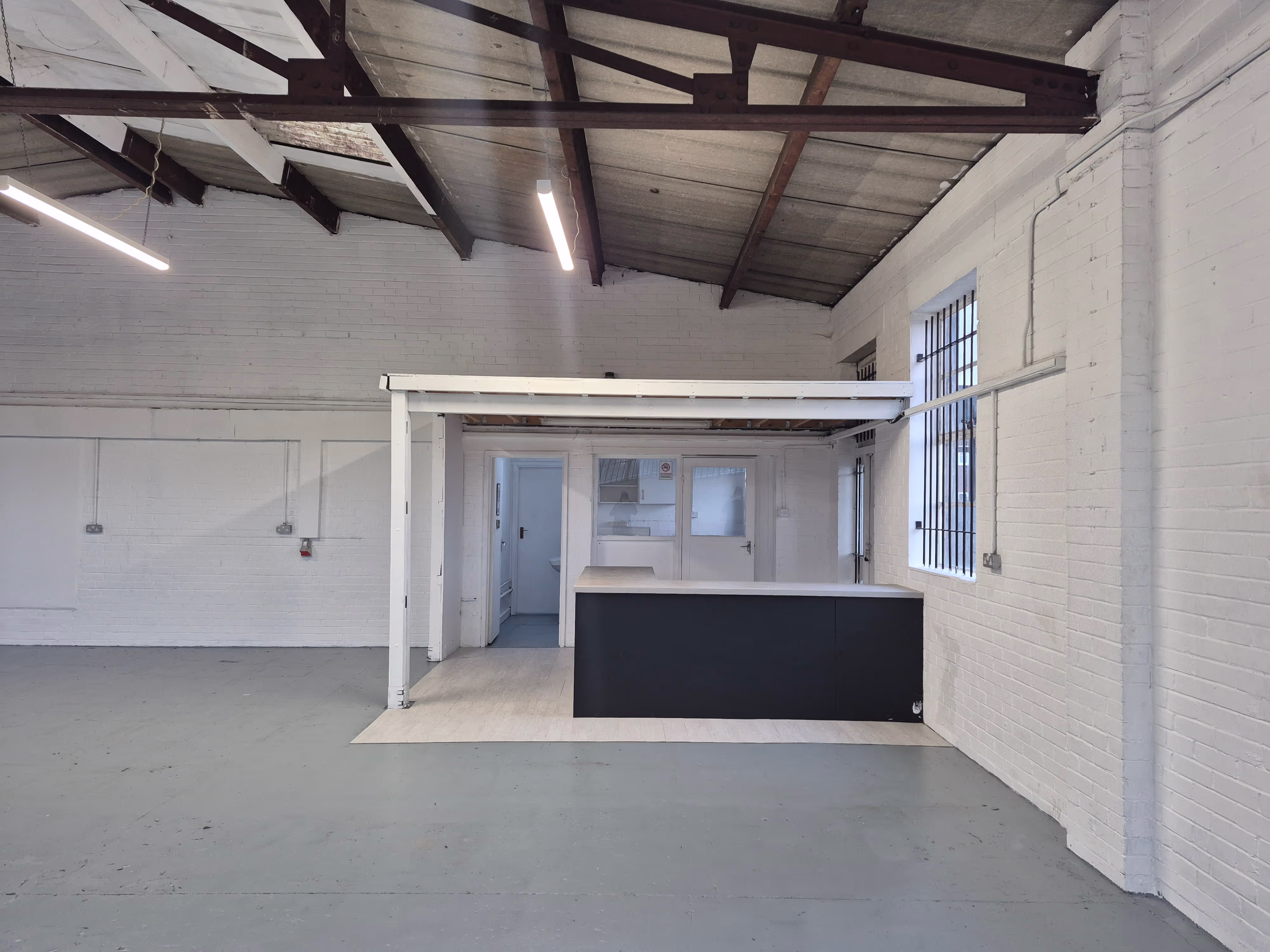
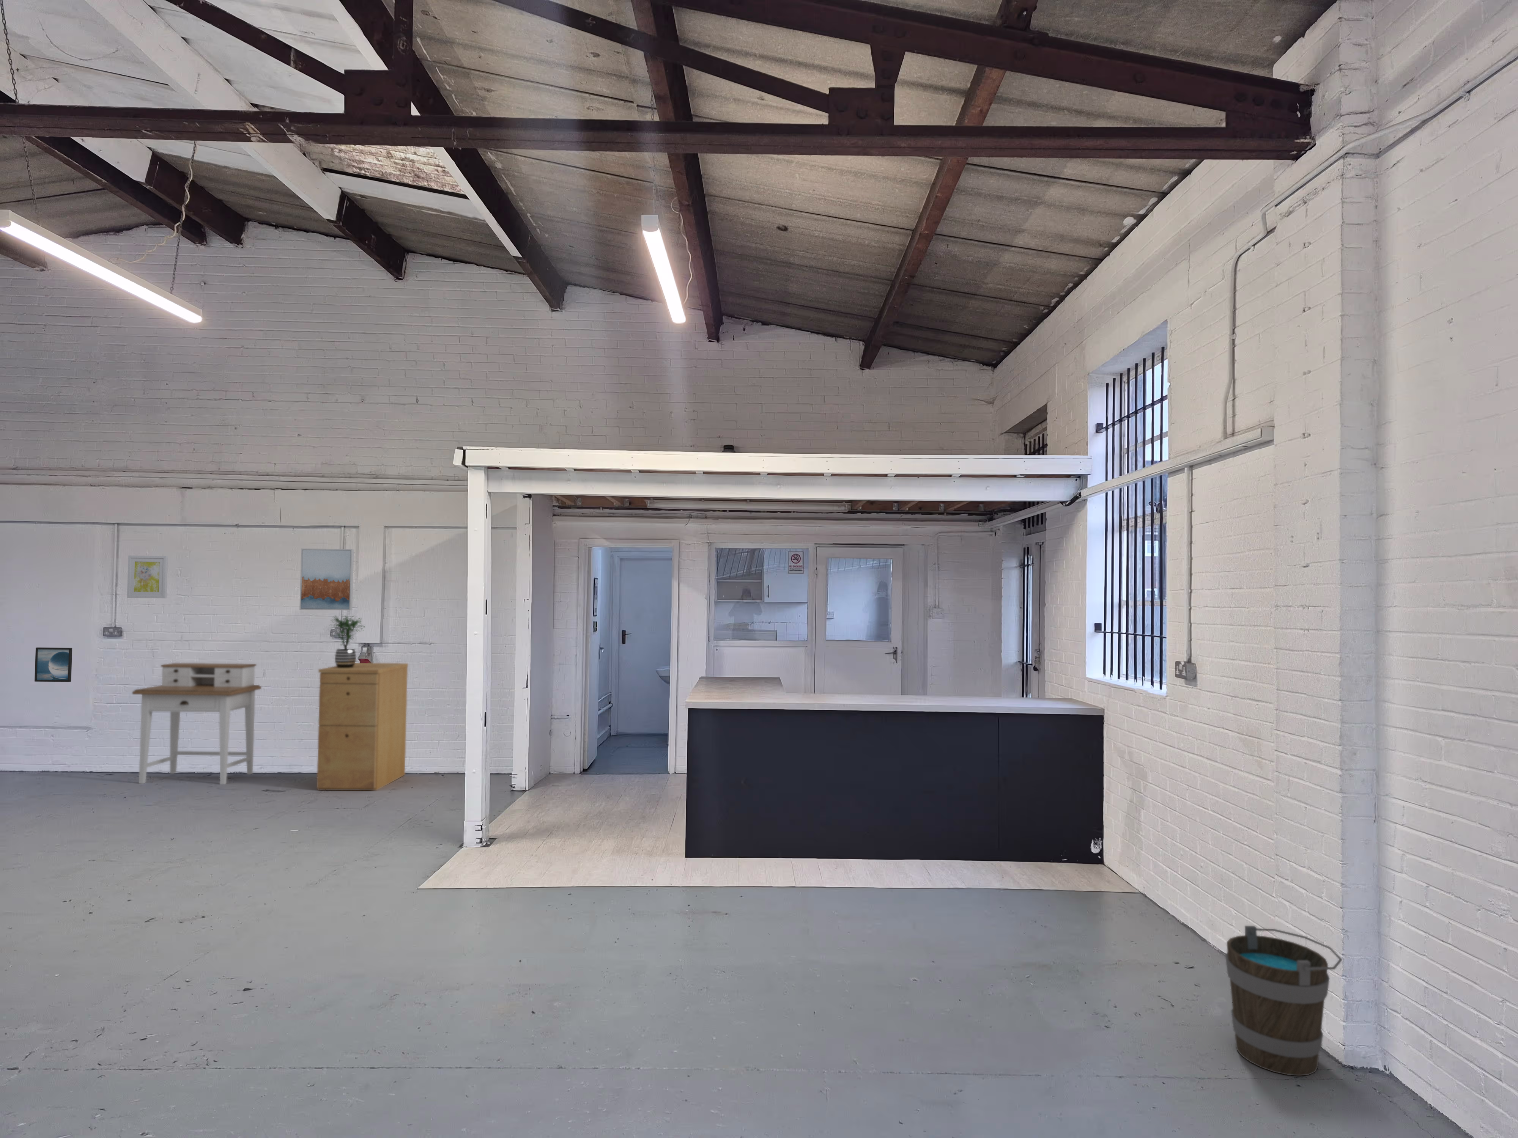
+ desk [131,662,262,785]
+ bucket [1225,925,1342,1076]
+ filing cabinet [317,662,409,791]
+ wall art [127,555,169,599]
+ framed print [35,647,73,683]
+ potted plant [329,614,366,668]
+ wall art [299,549,355,611]
